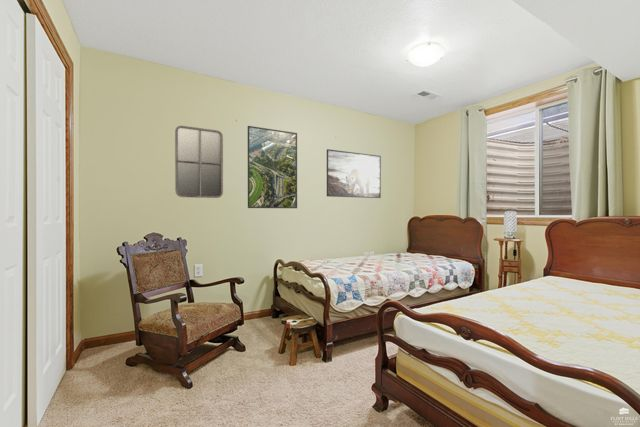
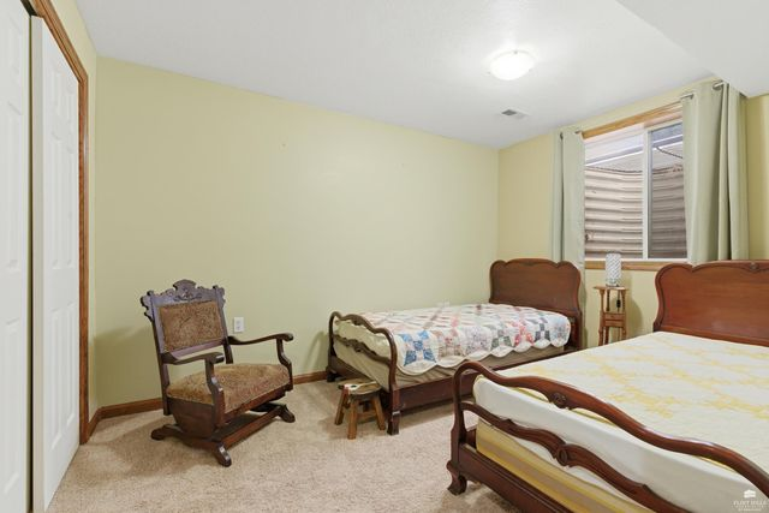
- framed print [326,148,382,199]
- home mirror [174,125,224,199]
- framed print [247,125,298,209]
